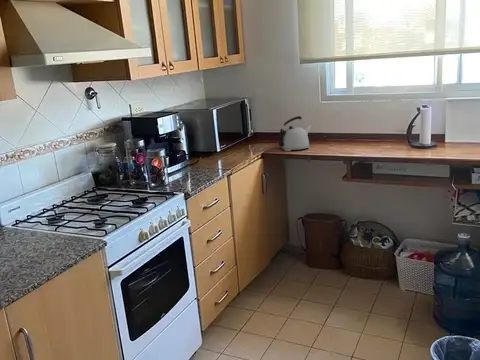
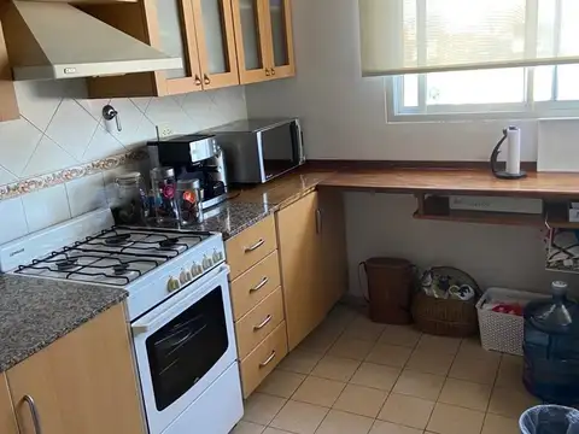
- kettle [278,115,313,152]
